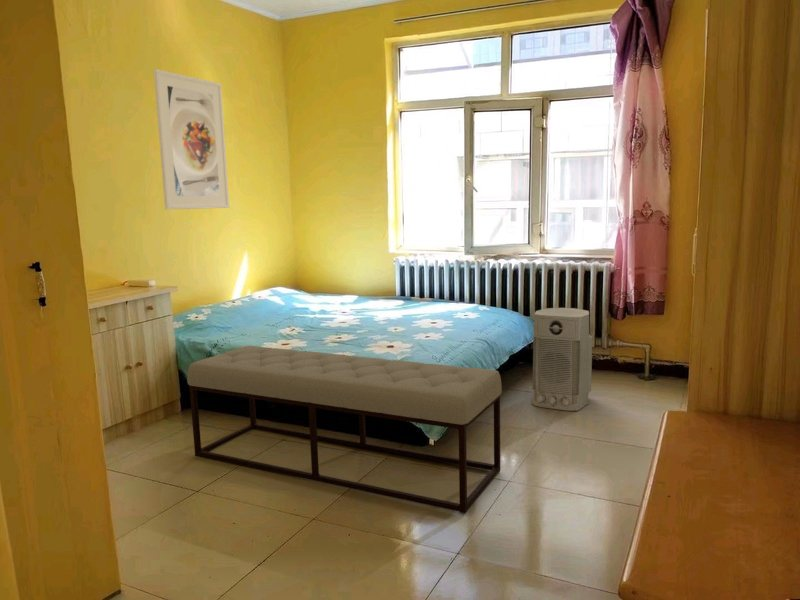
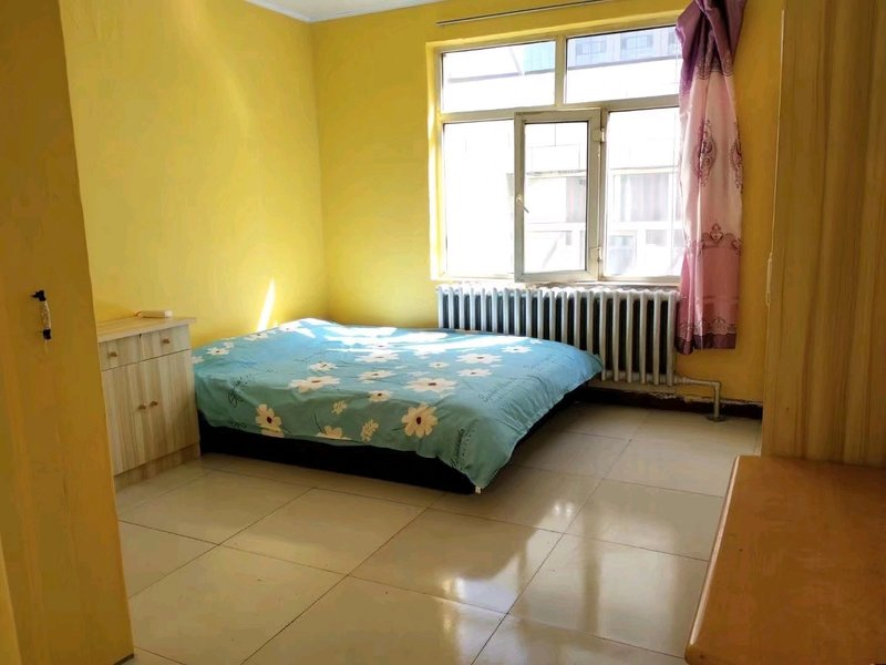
- air purifier [531,307,593,412]
- bench [186,345,503,514]
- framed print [153,68,230,210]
